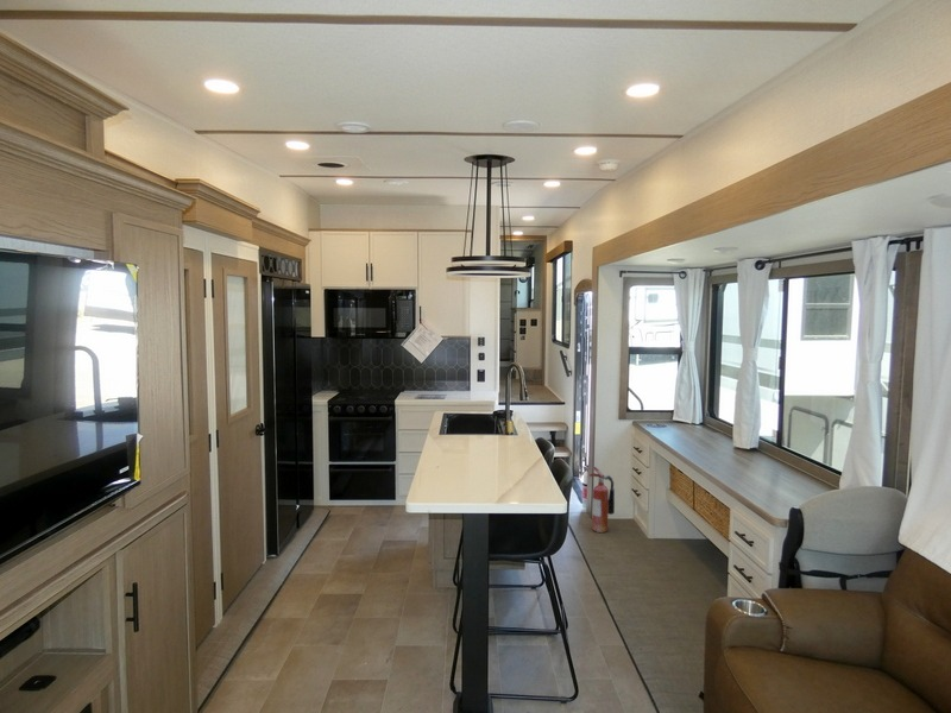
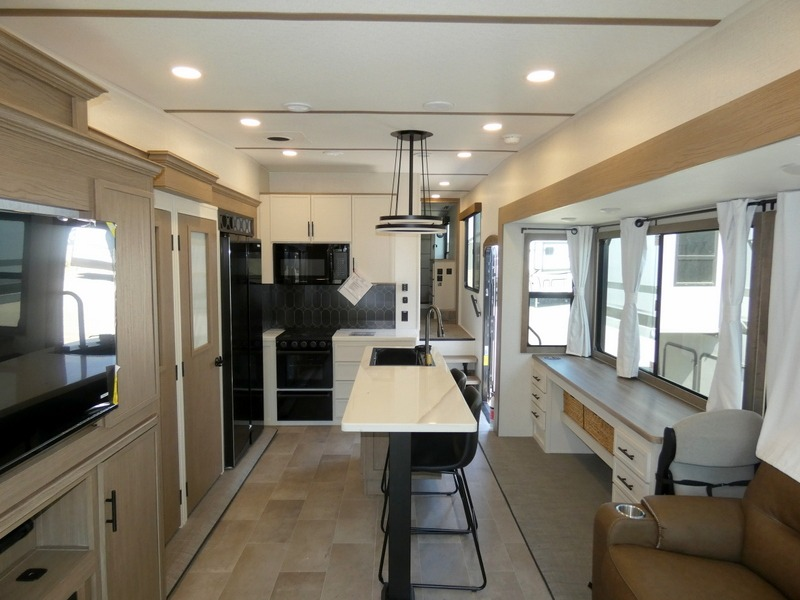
- fire extinguisher [588,466,616,534]
